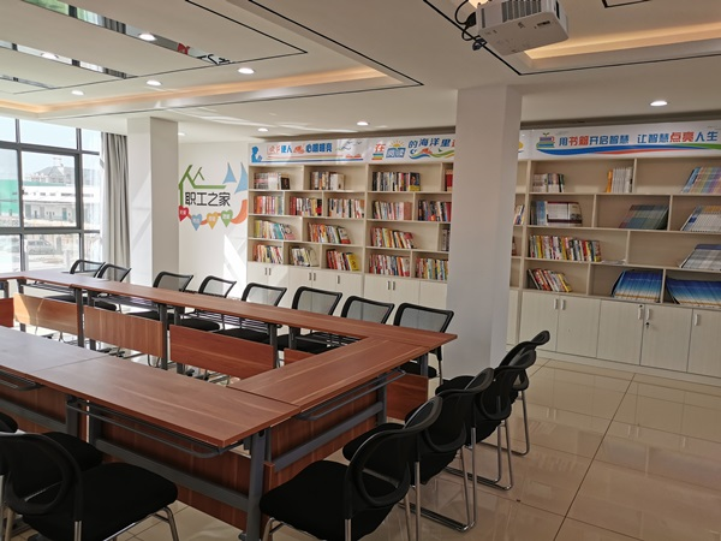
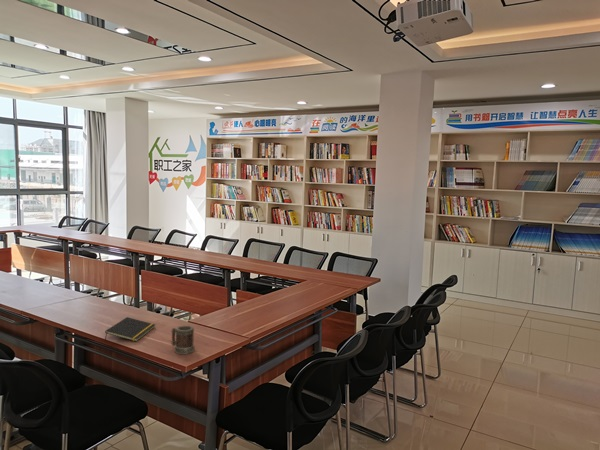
+ mug [171,324,196,355]
+ notepad [104,316,156,342]
